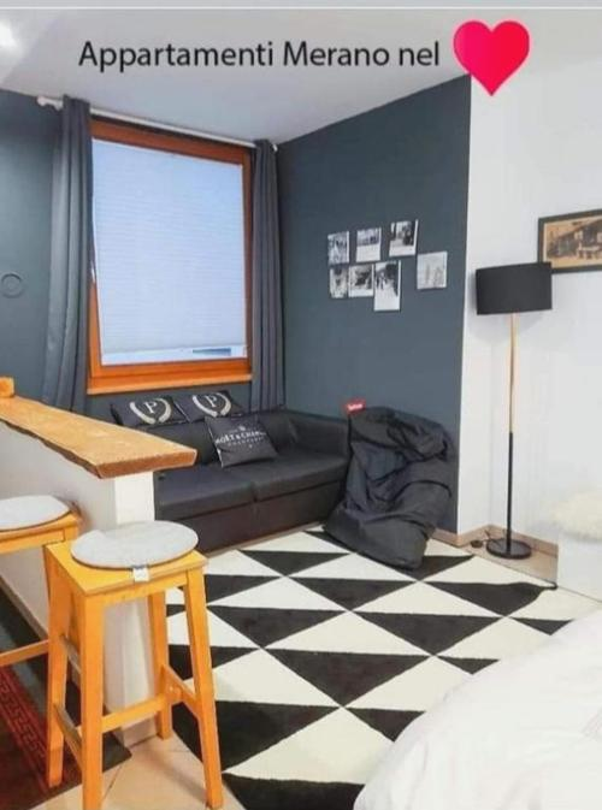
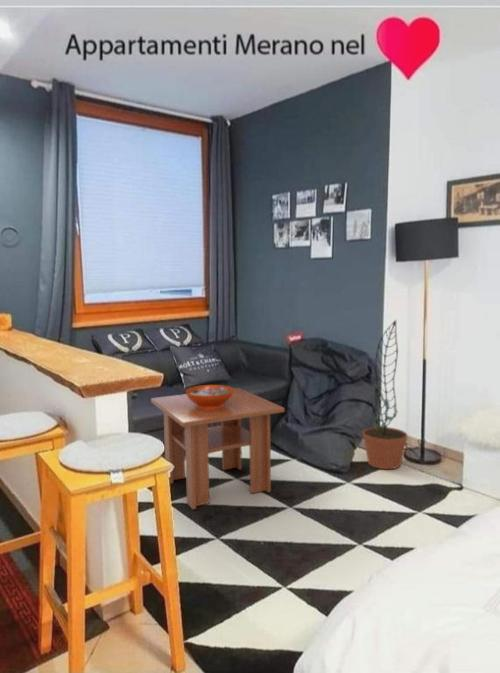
+ decorative bowl [184,384,234,409]
+ coffee table [150,387,285,510]
+ decorative plant [361,319,409,470]
